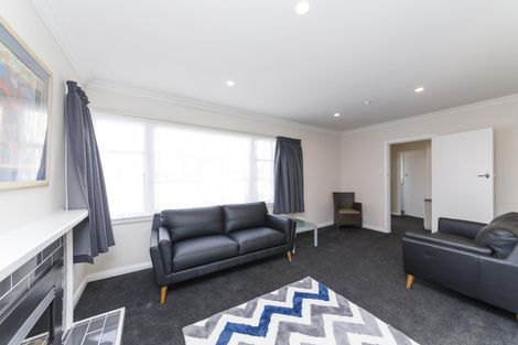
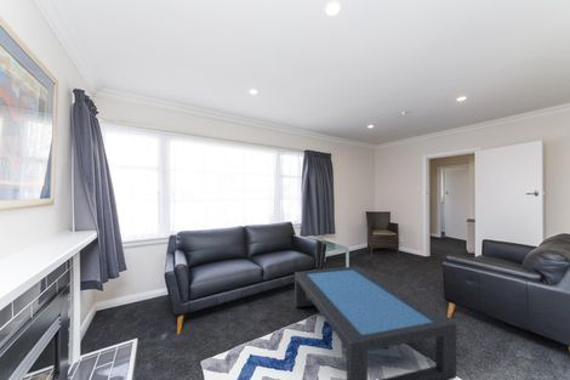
+ coffee table [293,265,457,380]
